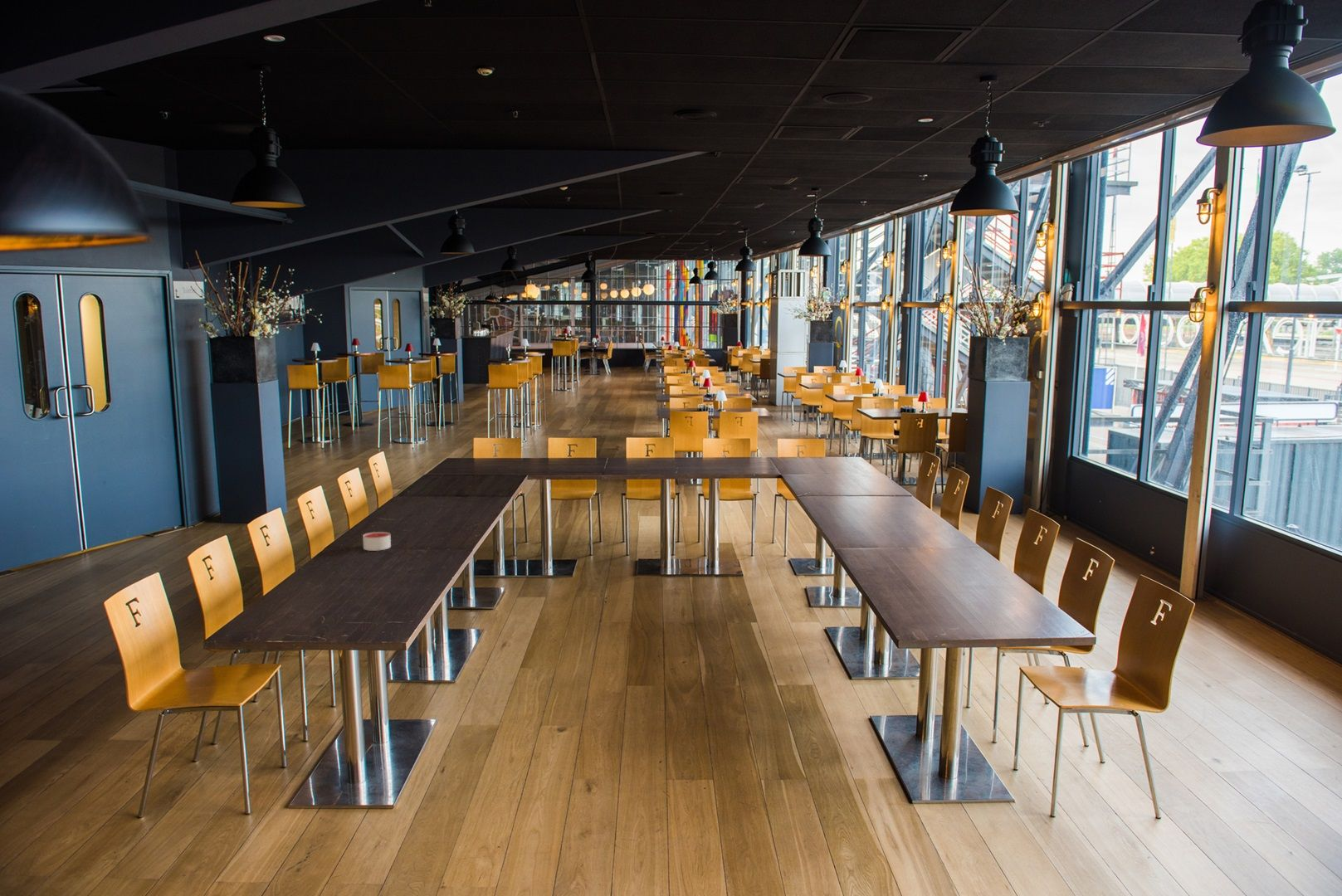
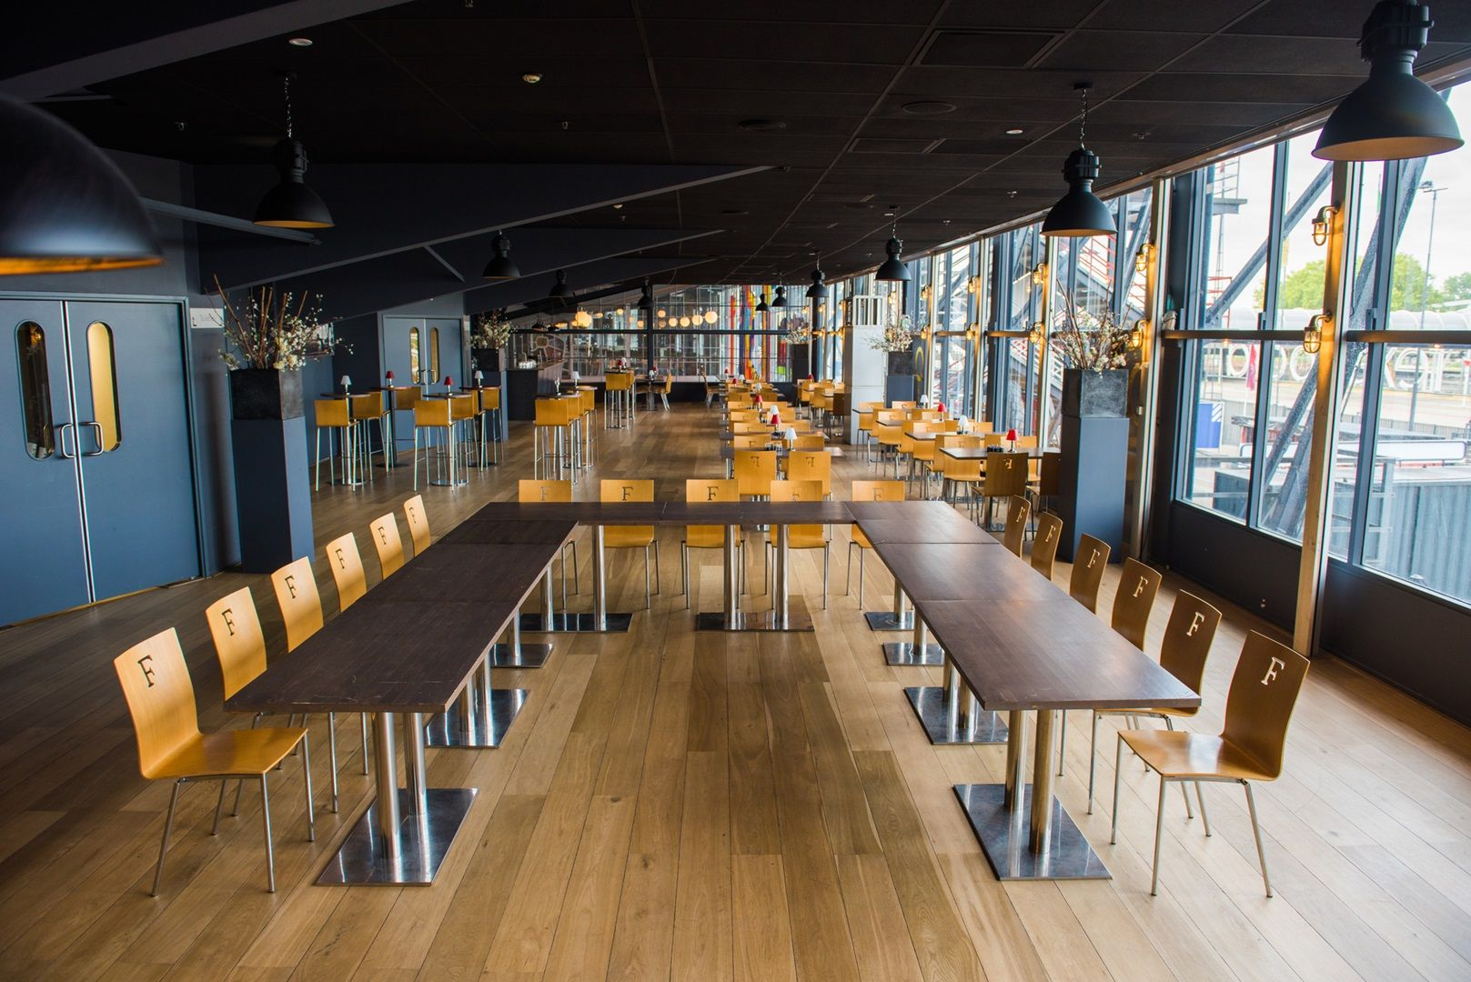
- candle [362,531,392,552]
